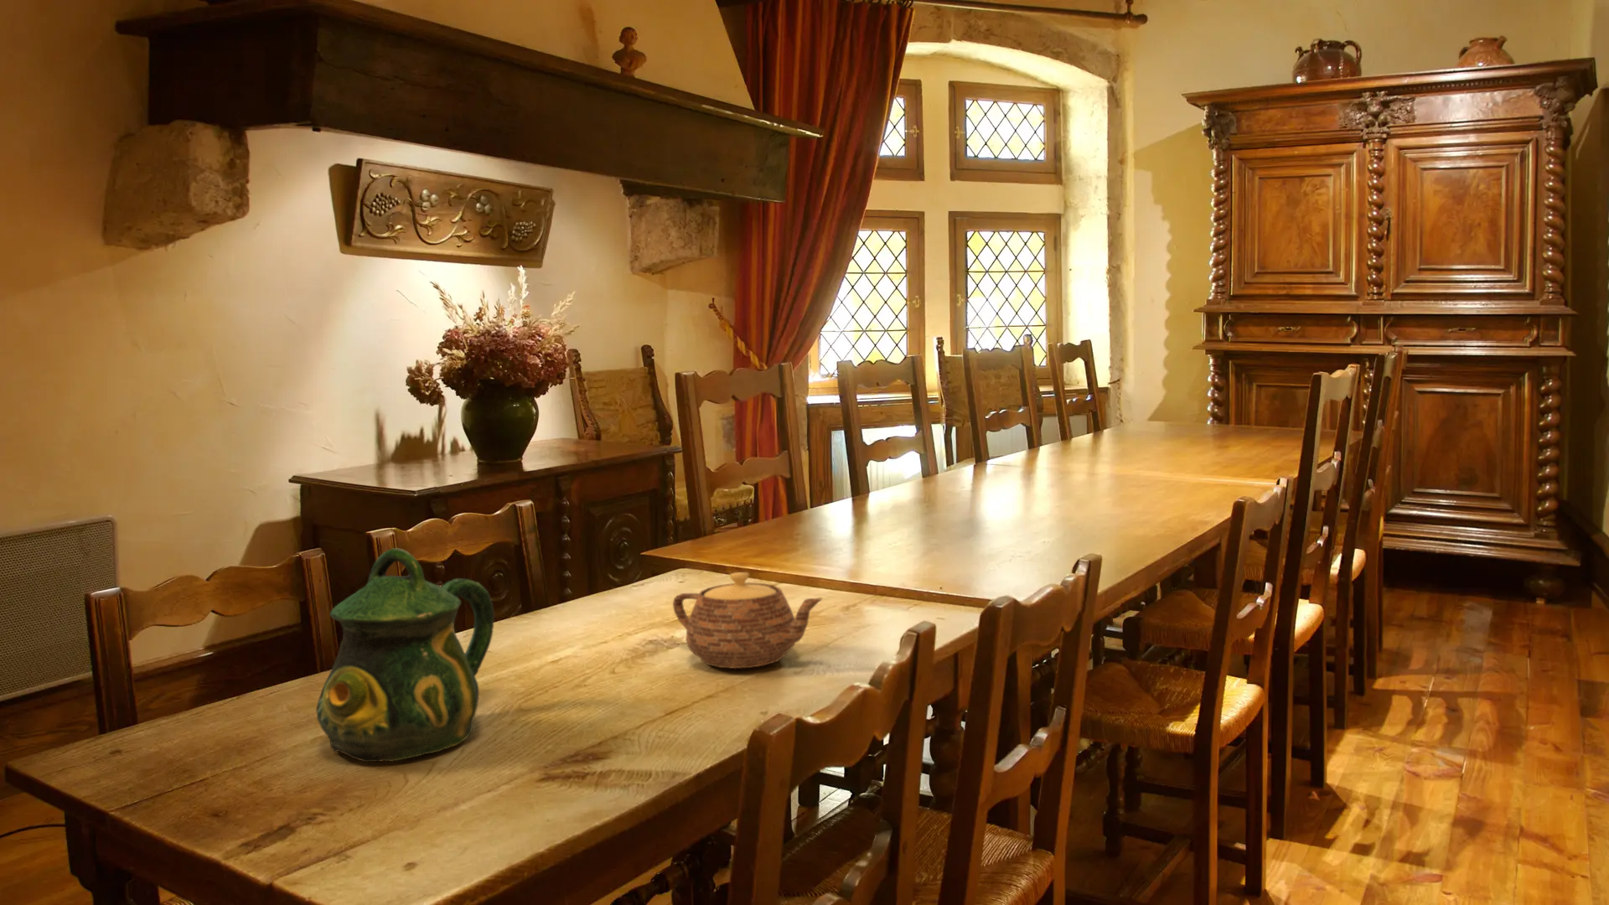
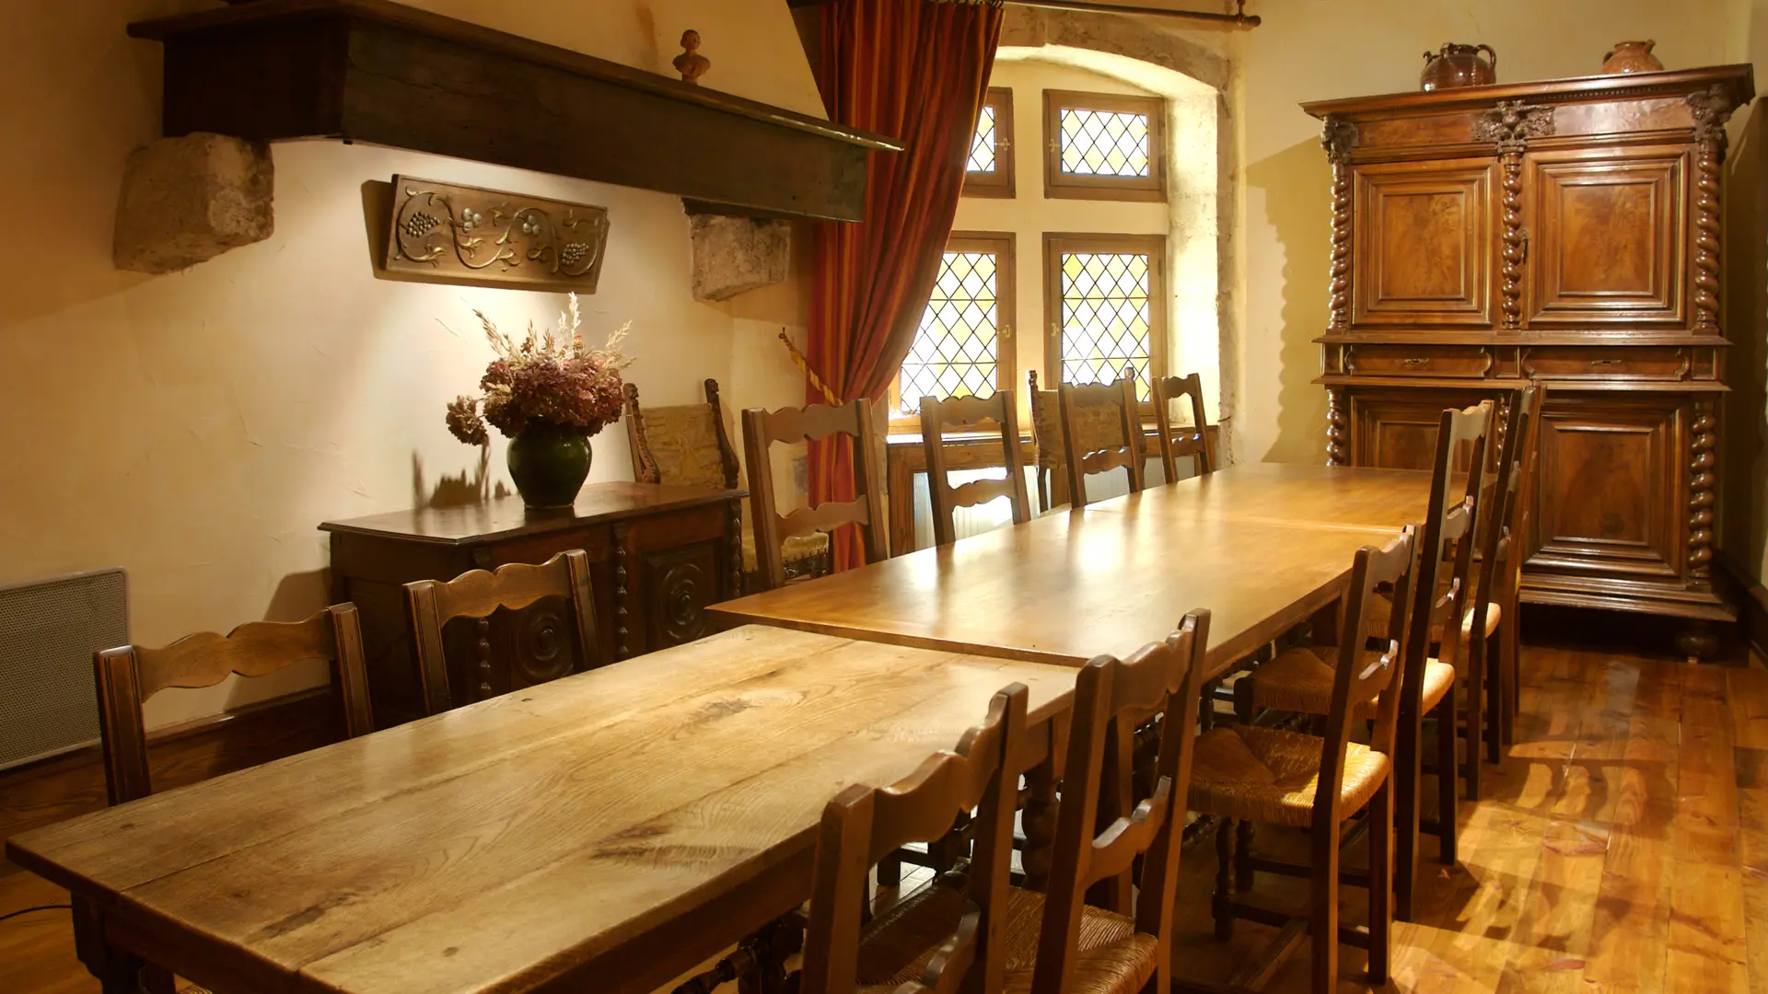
- teapot [672,571,823,670]
- ceramic pitcher [315,547,495,762]
